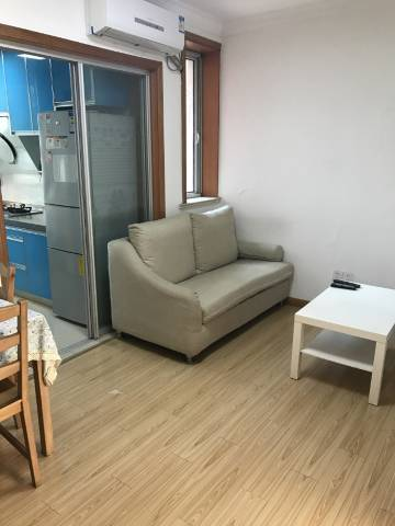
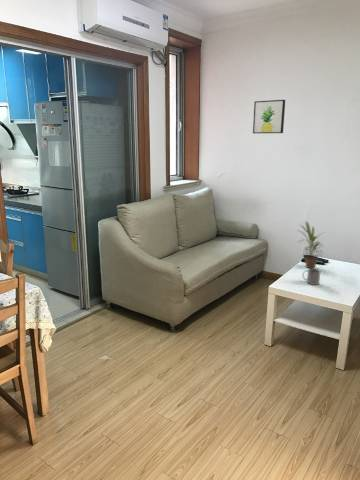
+ mug [302,268,321,286]
+ potted plant [296,220,328,269]
+ wall art [252,99,286,134]
